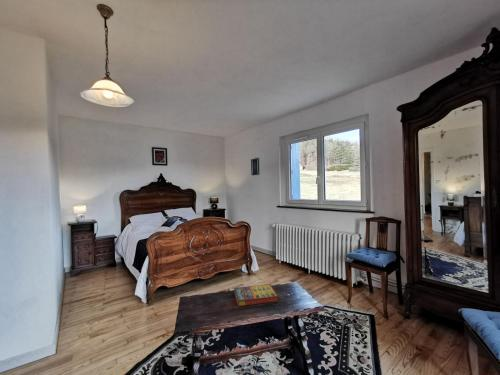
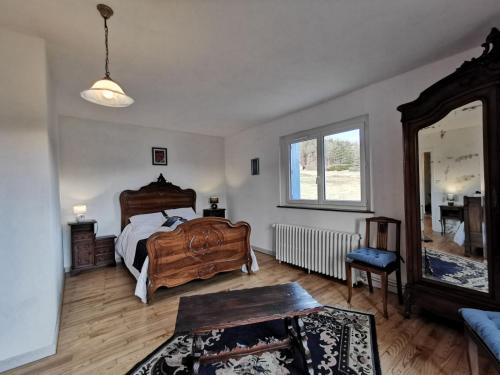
- game compilation box [233,283,280,307]
